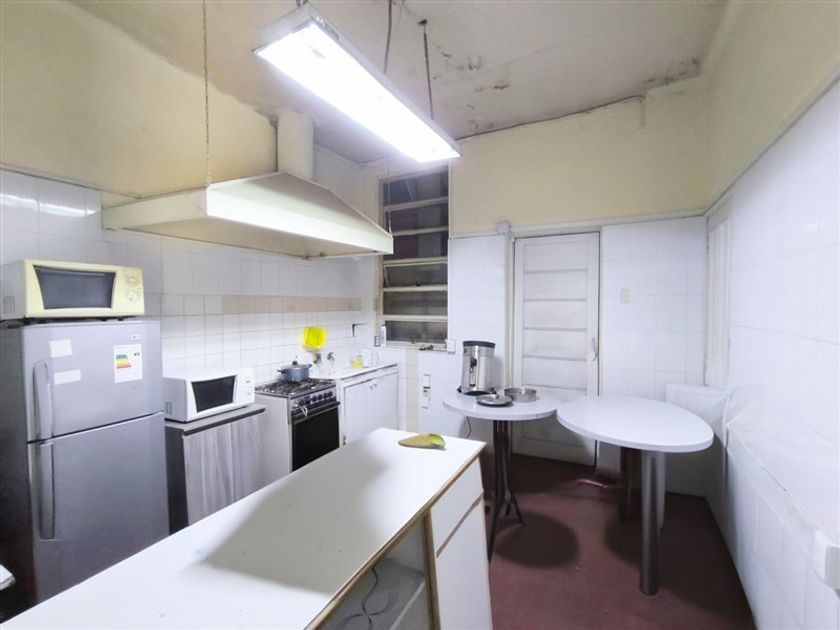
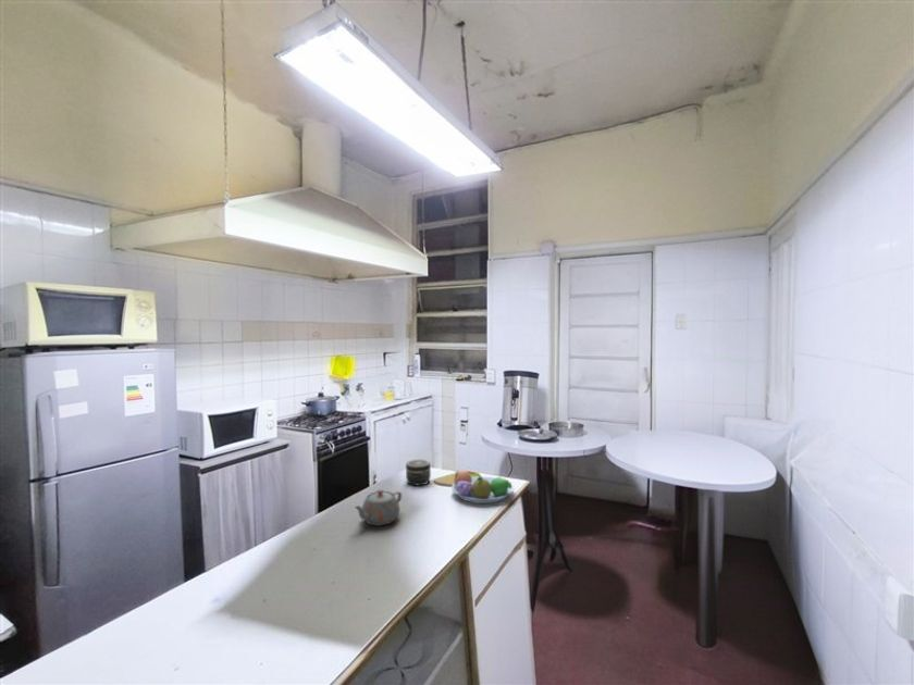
+ fruit bowl [450,469,515,505]
+ teapot [354,488,403,526]
+ jar [405,459,432,486]
